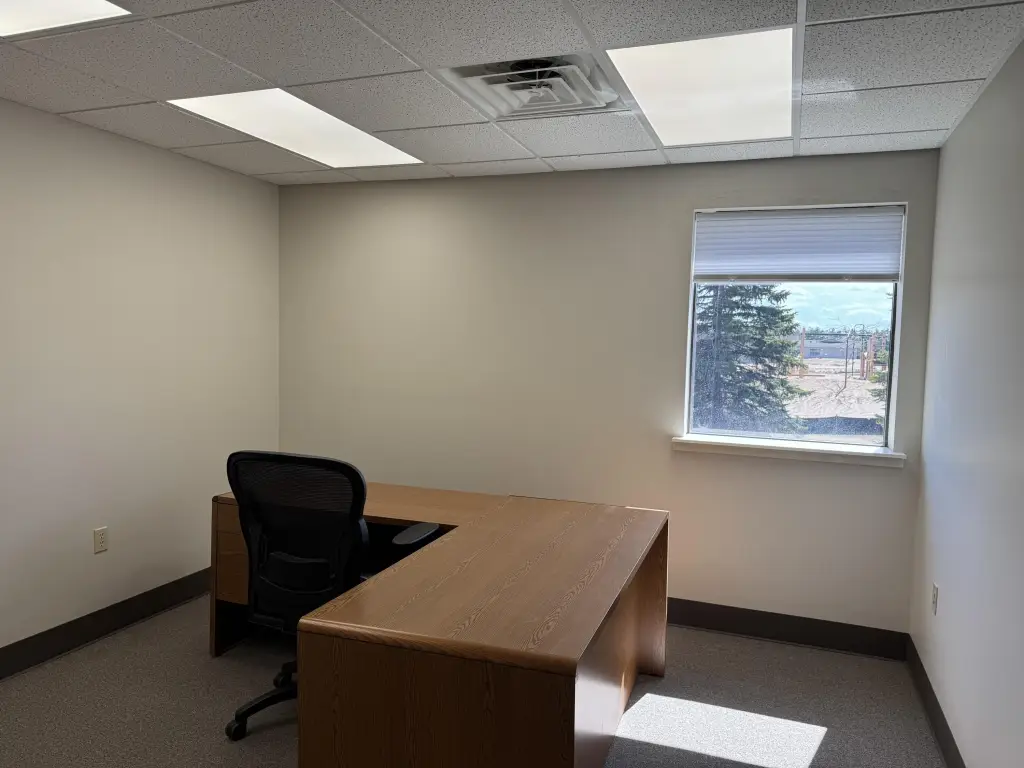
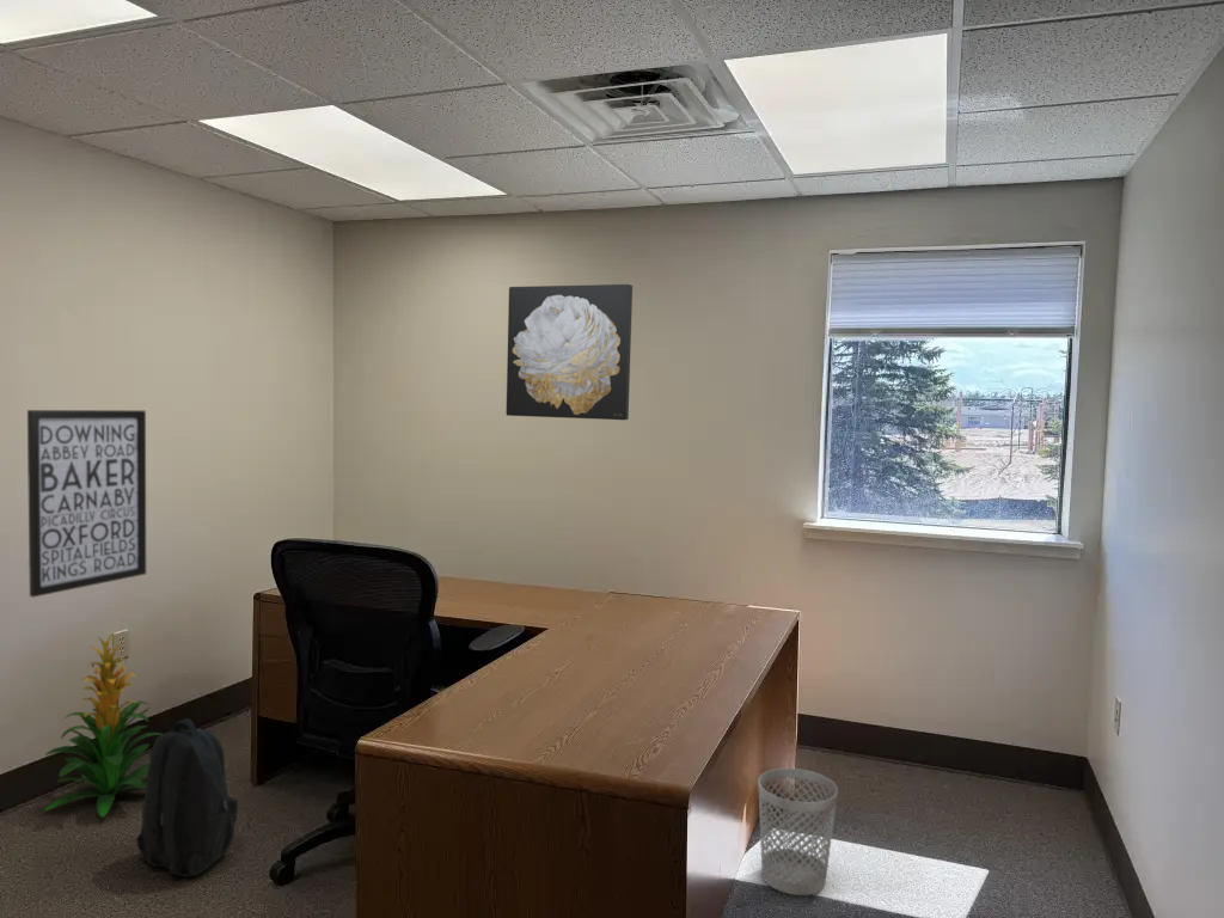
+ indoor plant [43,631,164,818]
+ wall art [26,409,147,598]
+ wall art [506,283,634,421]
+ wastebasket [757,767,839,896]
+ backpack [134,717,239,879]
